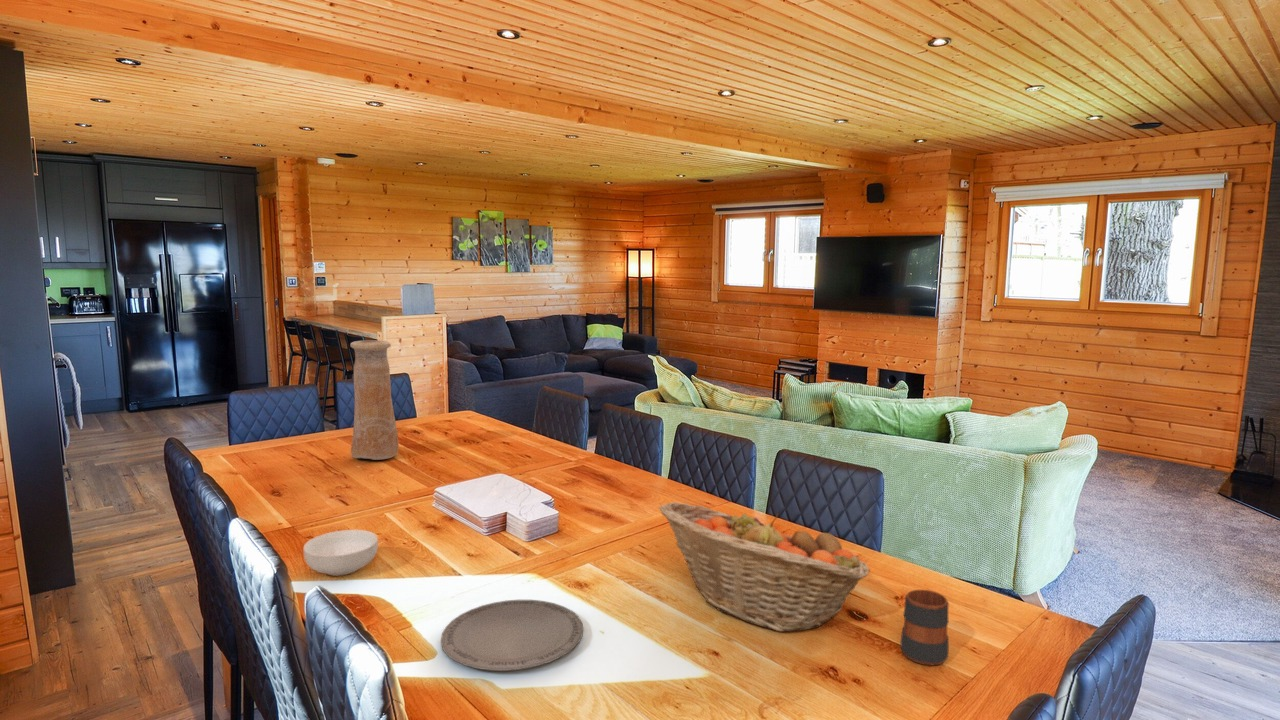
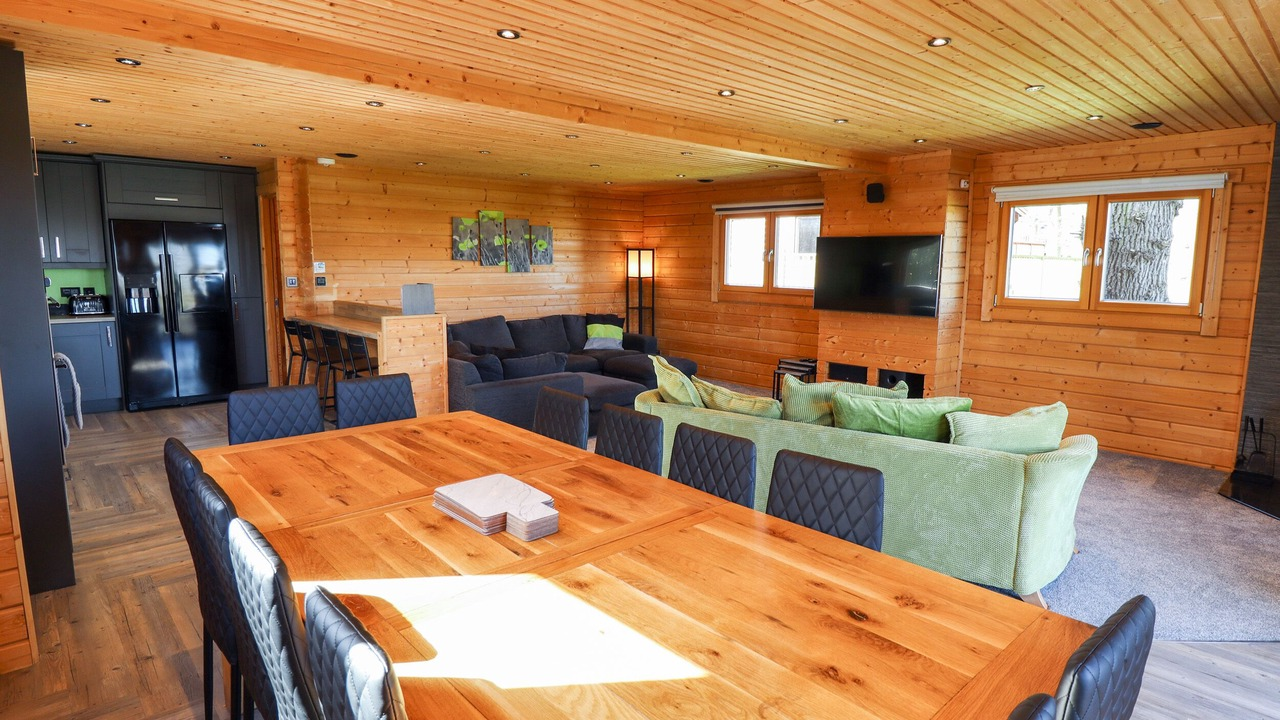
- mug [900,589,950,667]
- fruit basket [658,501,871,633]
- plate [440,599,584,672]
- cereal bowl [302,529,379,577]
- vase [349,339,400,461]
